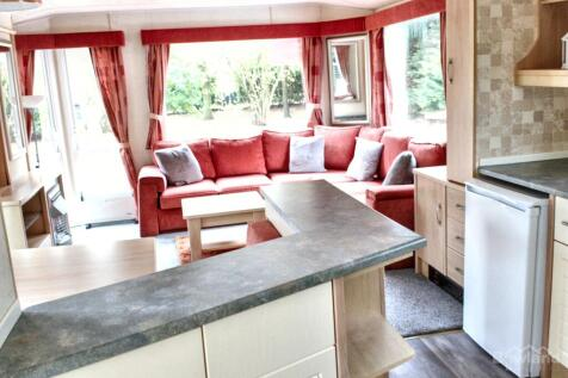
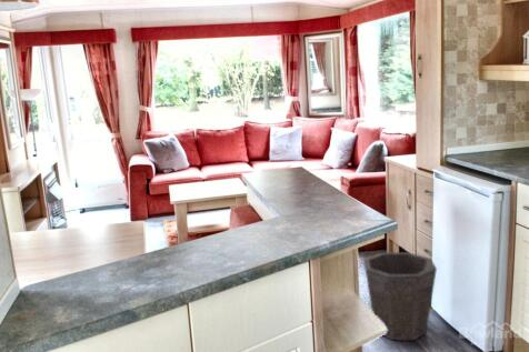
+ waste bin [362,251,438,341]
